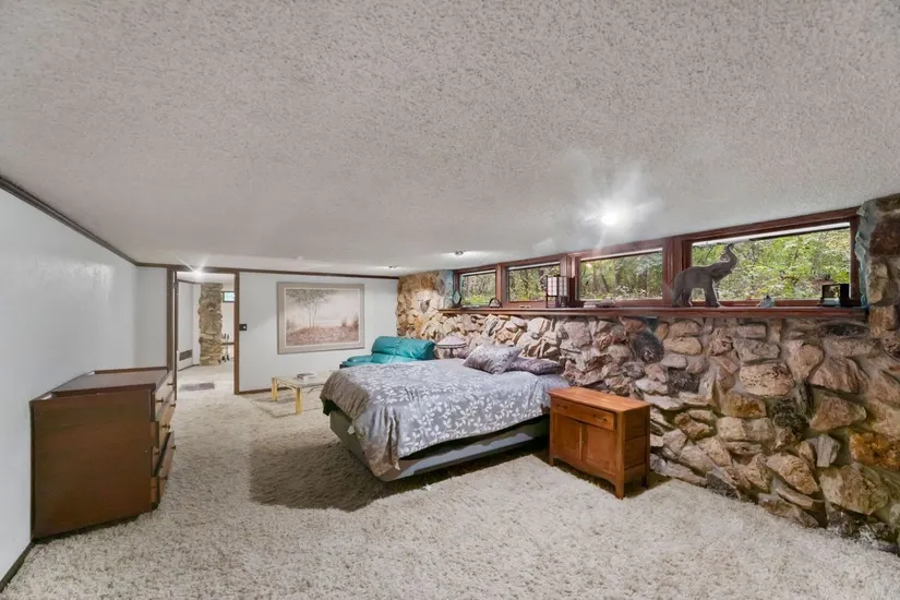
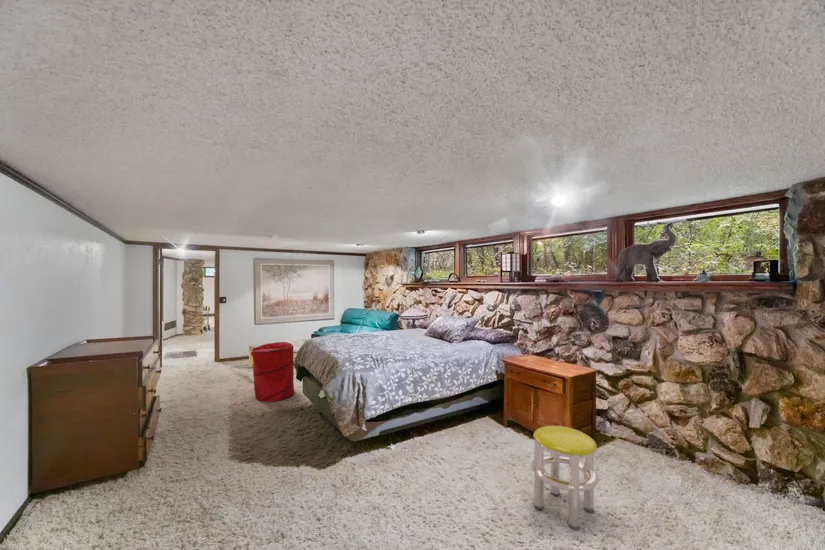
+ laundry hamper [250,341,296,403]
+ stool [530,425,600,531]
